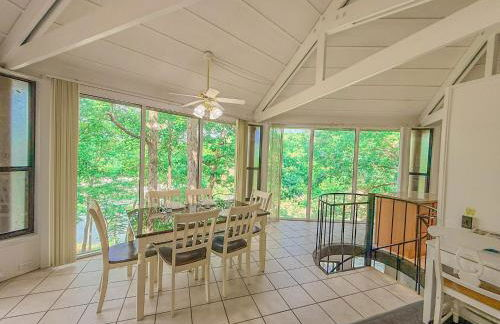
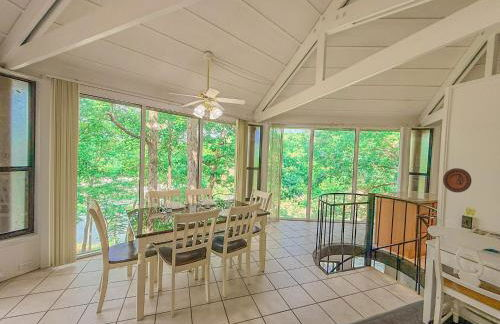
+ decorative plate [442,167,472,193]
